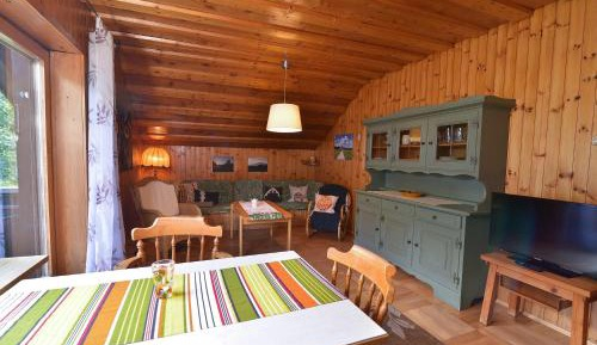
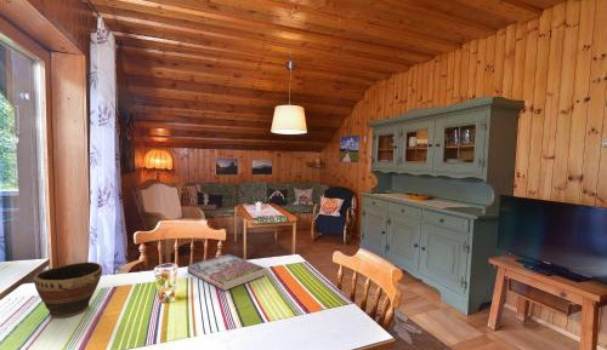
+ bowl [33,260,103,319]
+ book [186,253,267,292]
